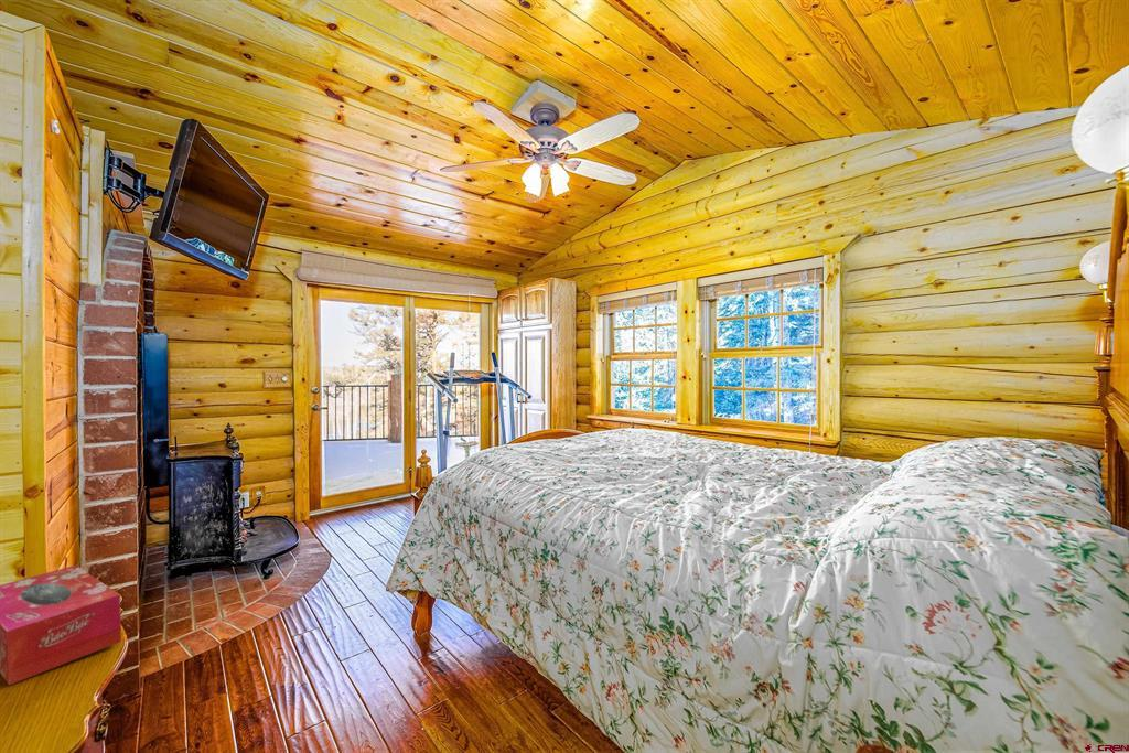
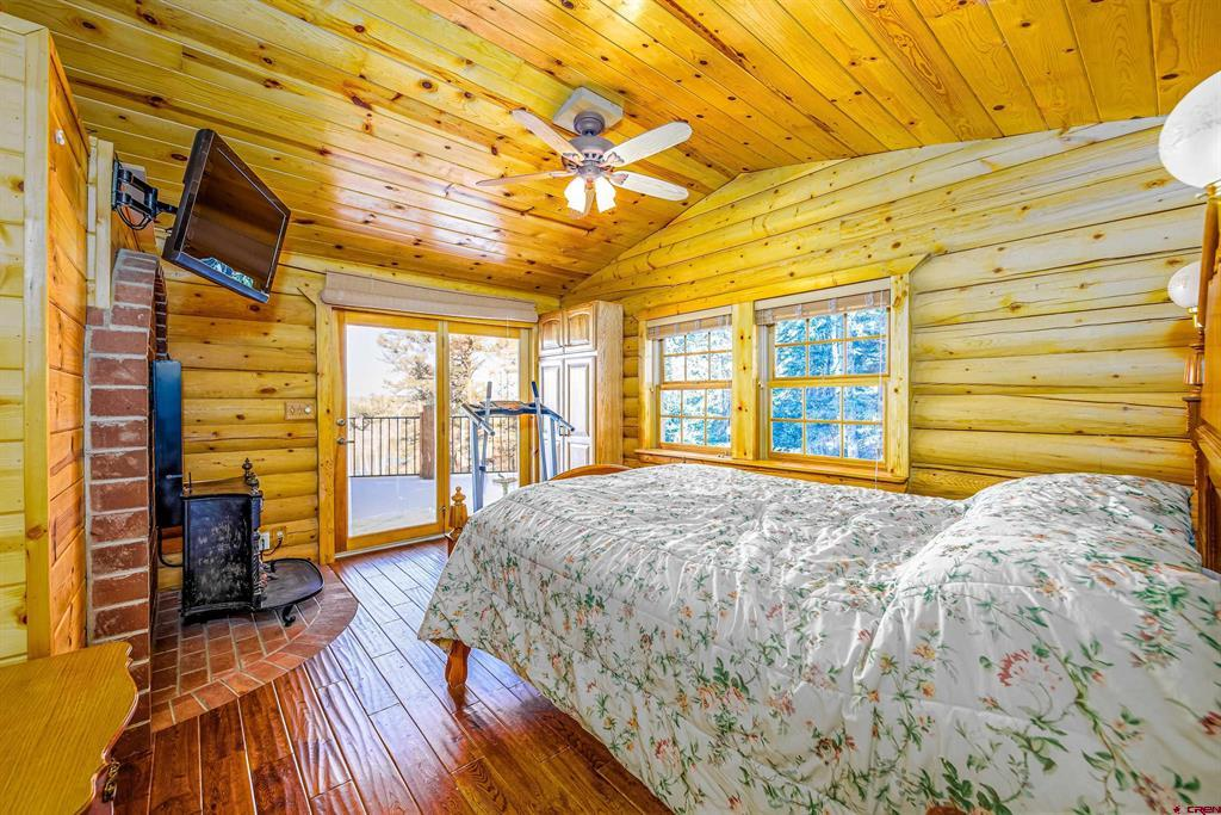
- tissue box [0,564,122,687]
